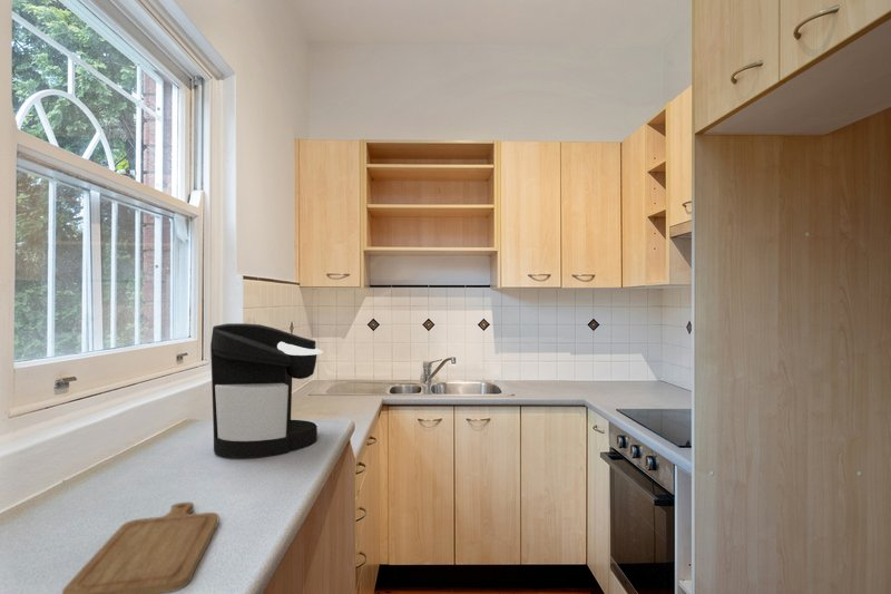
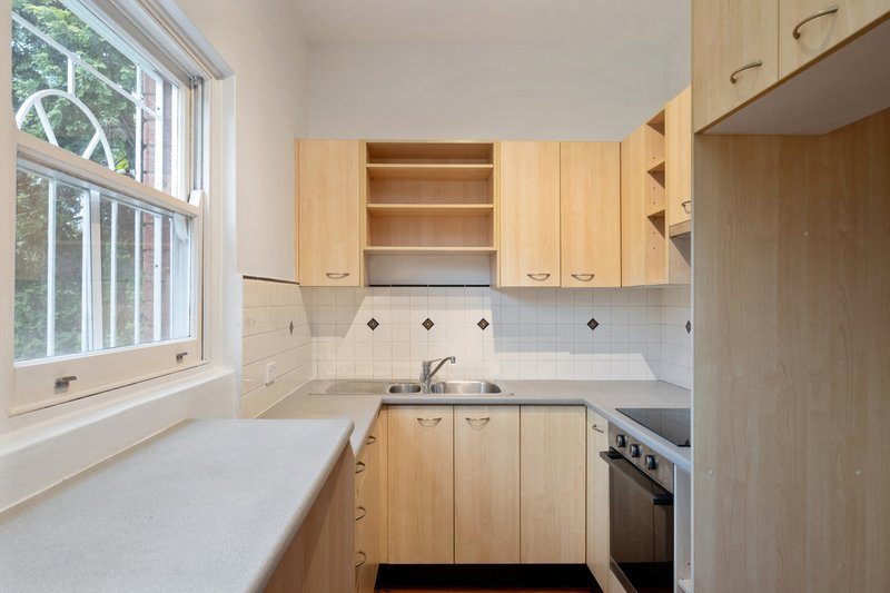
- chopping board [61,502,219,594]
- coffee maker [209,322,324,459]
